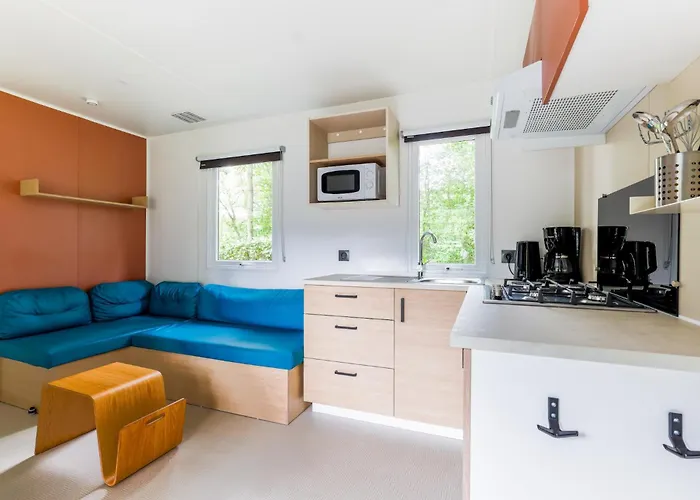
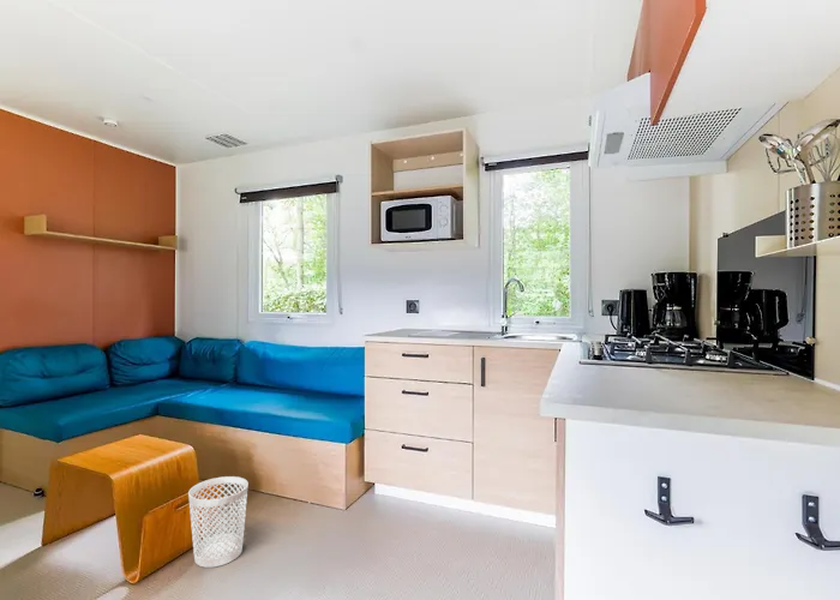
+ wastebasket [187,475,250,569]
